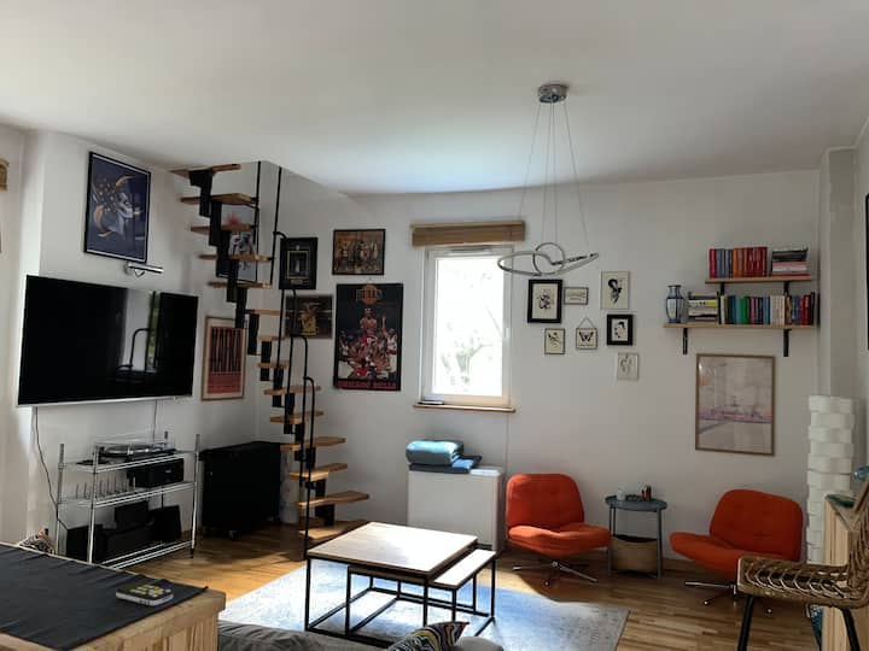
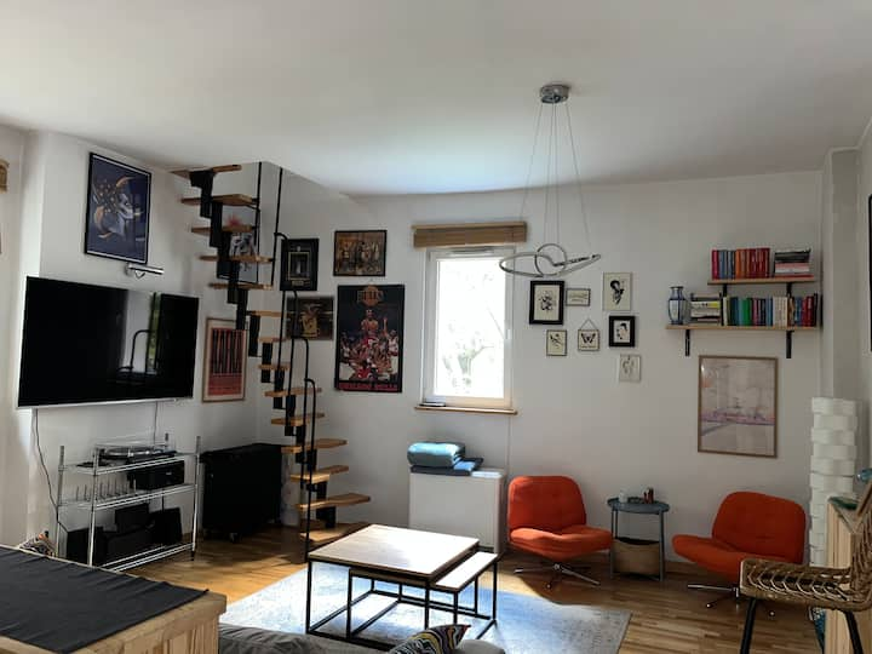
- remote control [115,581,174,606]
